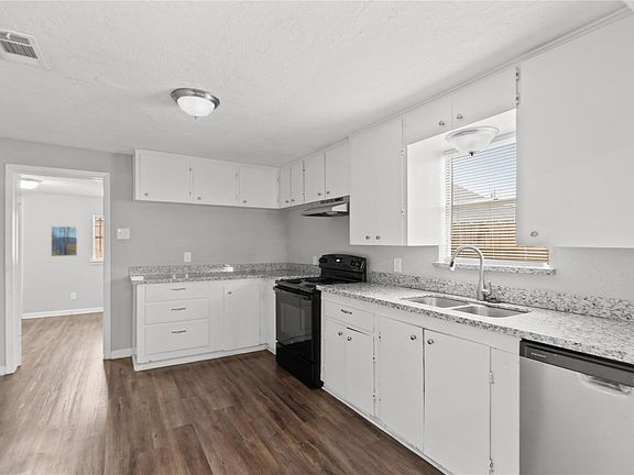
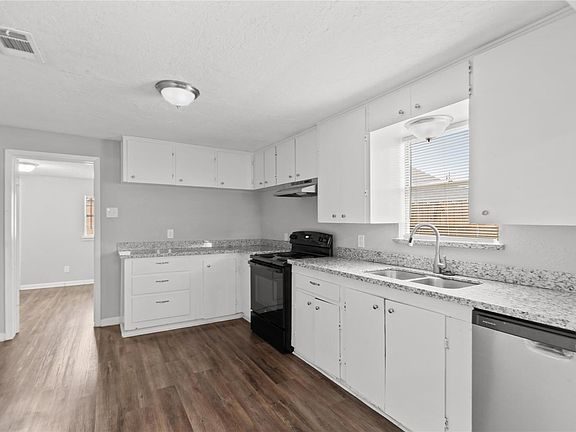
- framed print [51,225,78,257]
